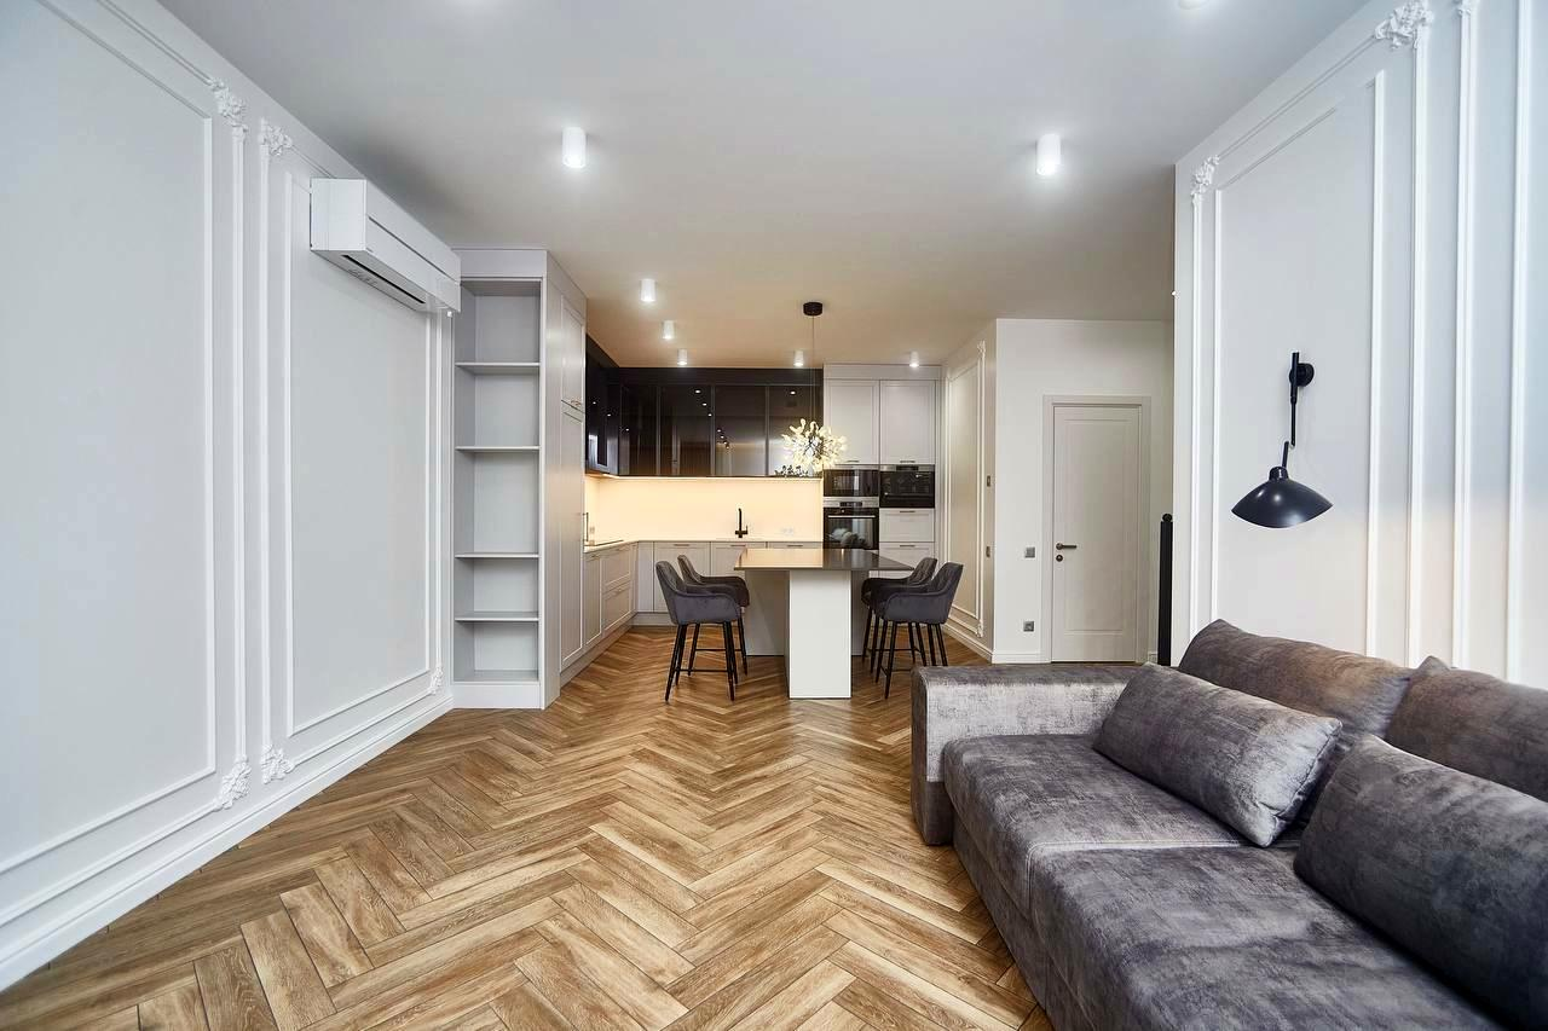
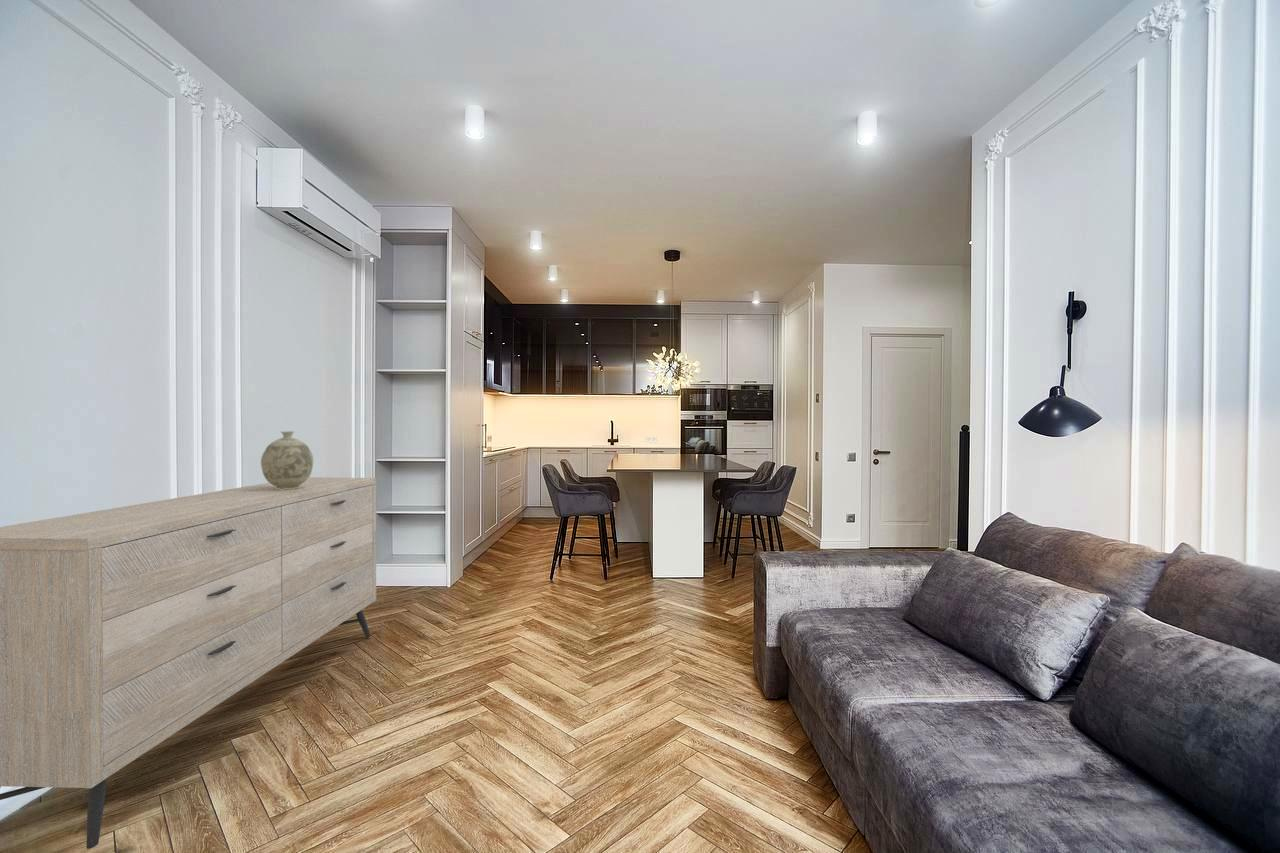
+ decorative vase [260,430,314,490]
+ dresser [0,476,377,850]
